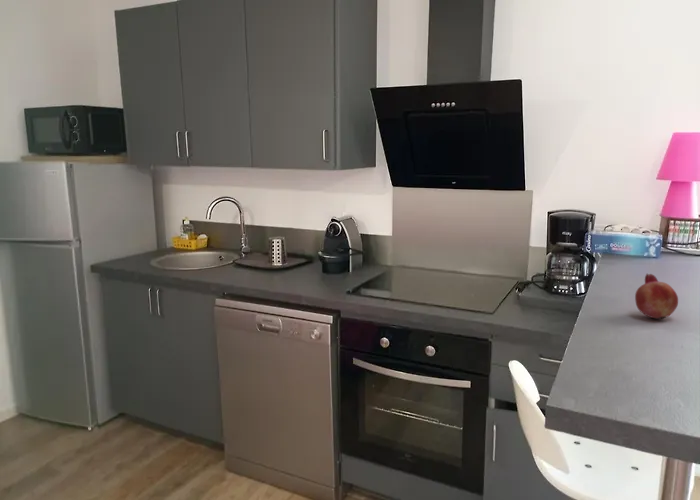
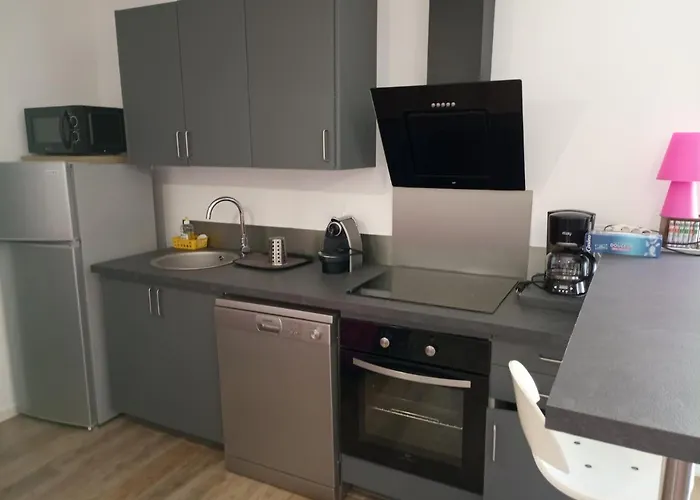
- fruit [634,273,679,320]
